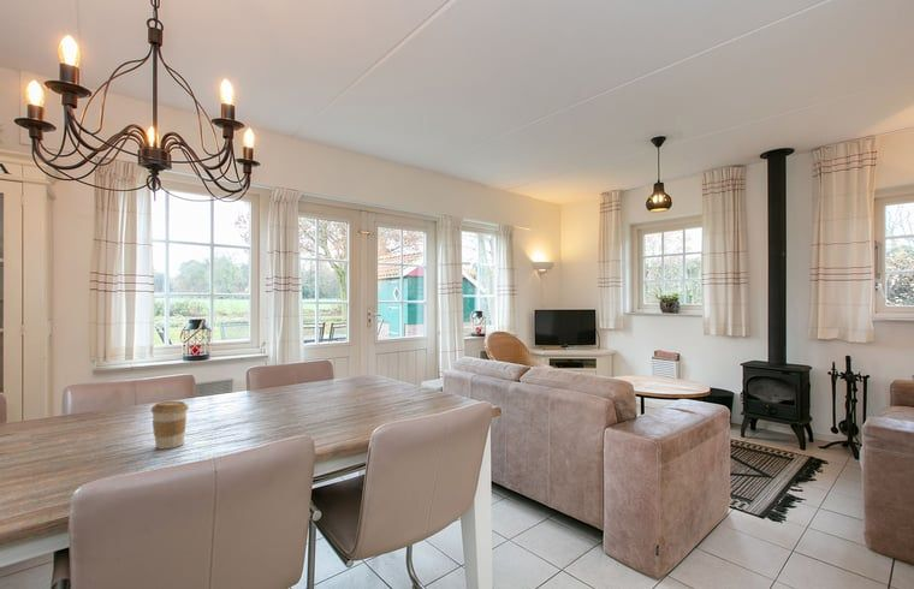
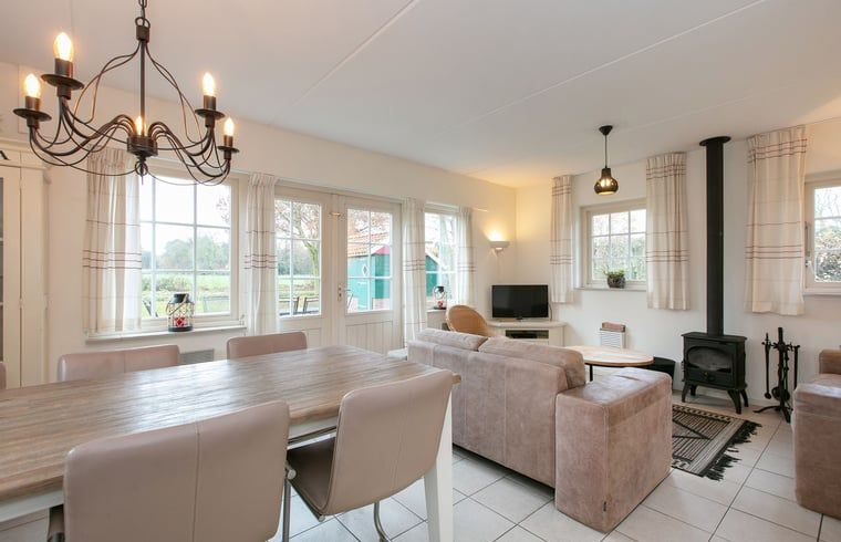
- coffee cup [150,400,190,450]
